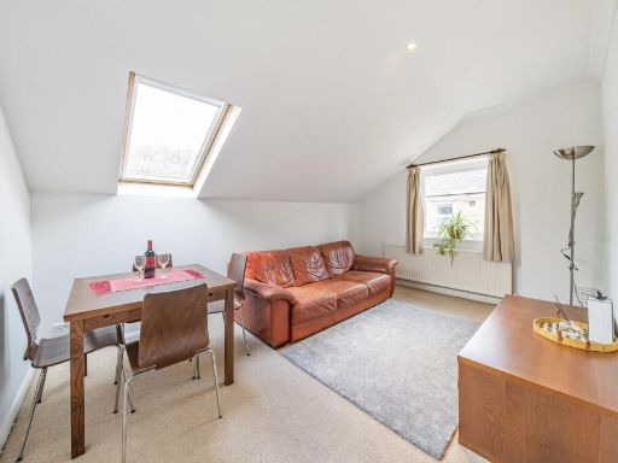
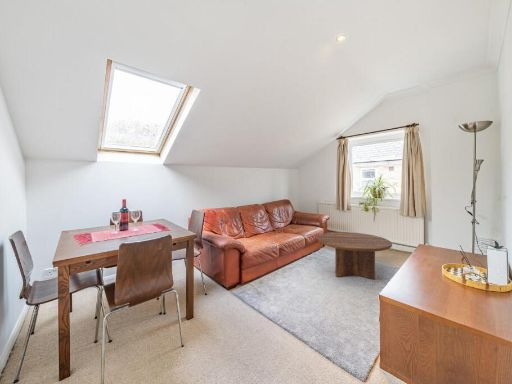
+ coffee table [317,231,393,280]
